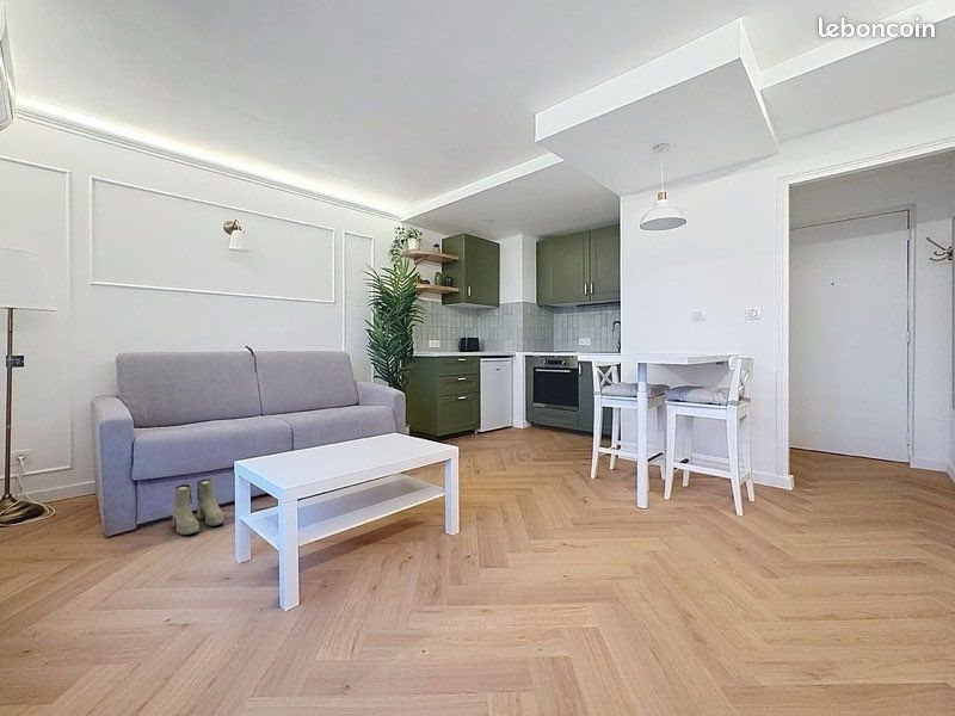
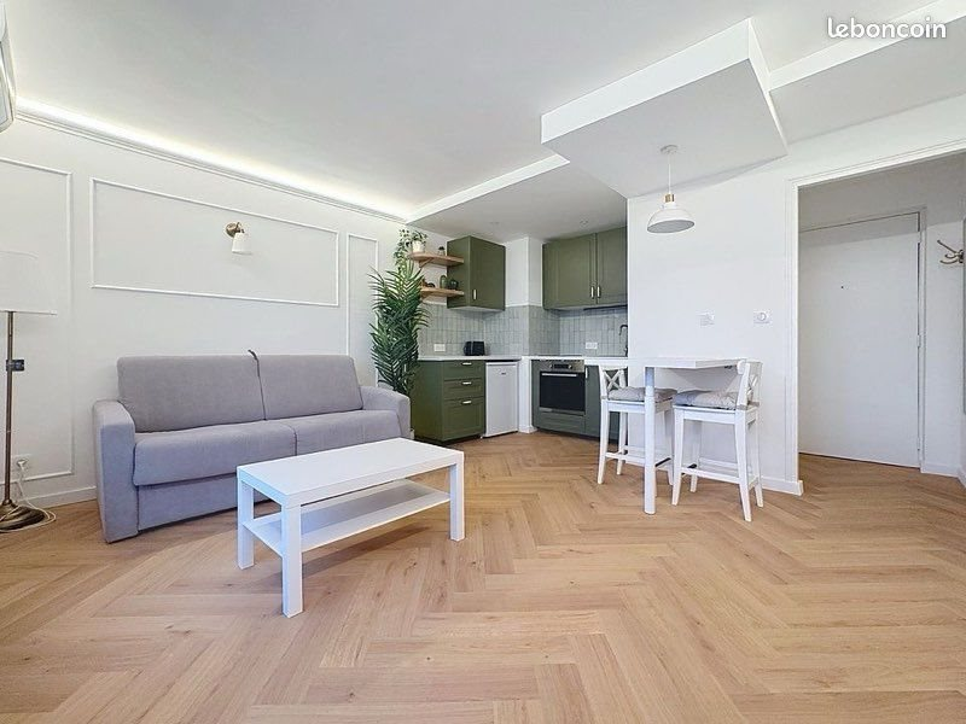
- boots [171,477,226,536]
